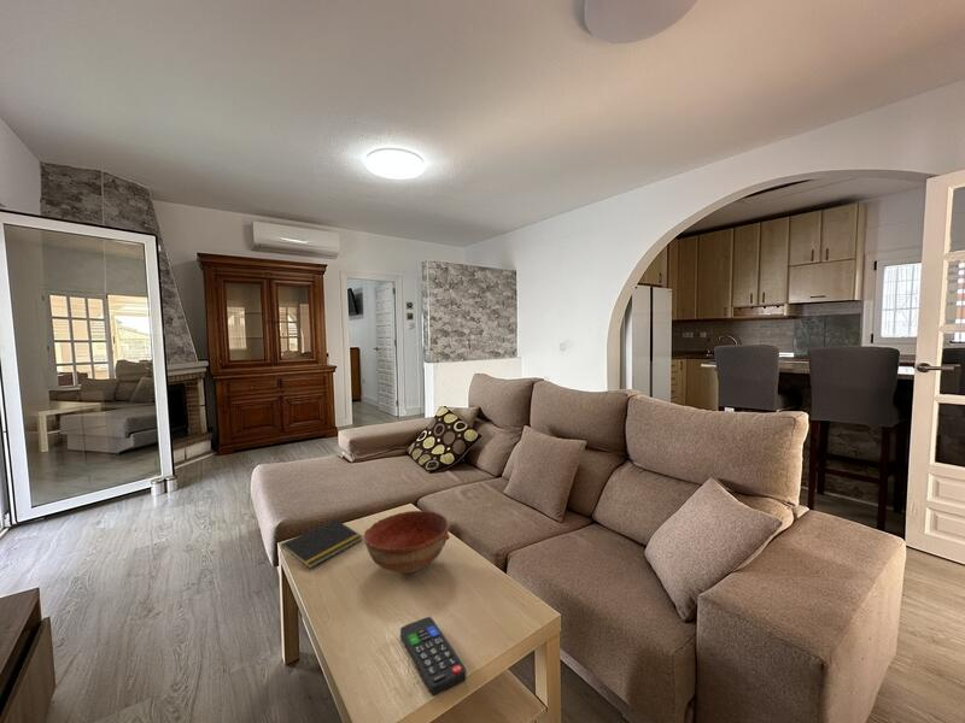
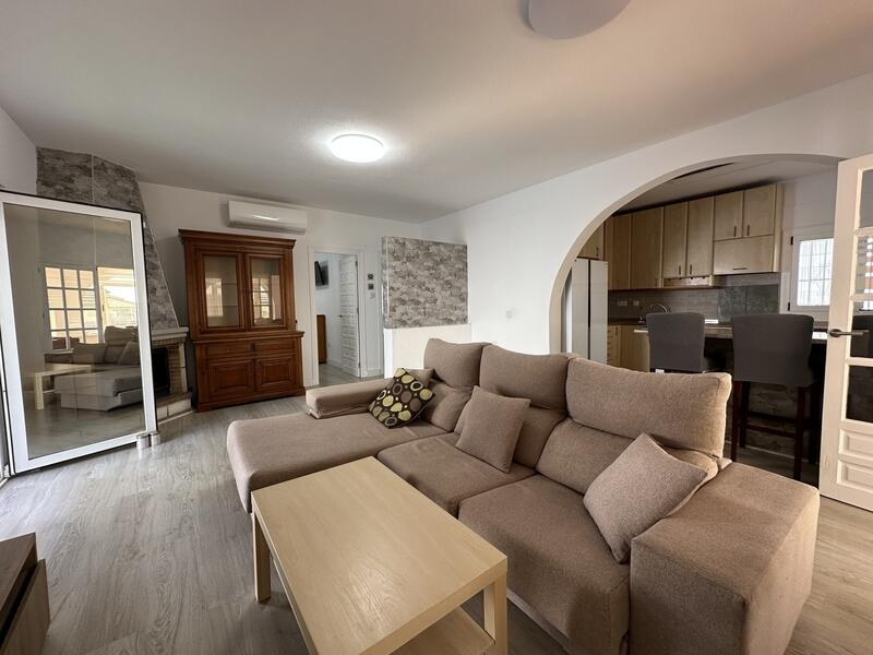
- remote control [399,616,468,698]
- notepad [280,518,363,570]
- bowl [362,510,451,575]
